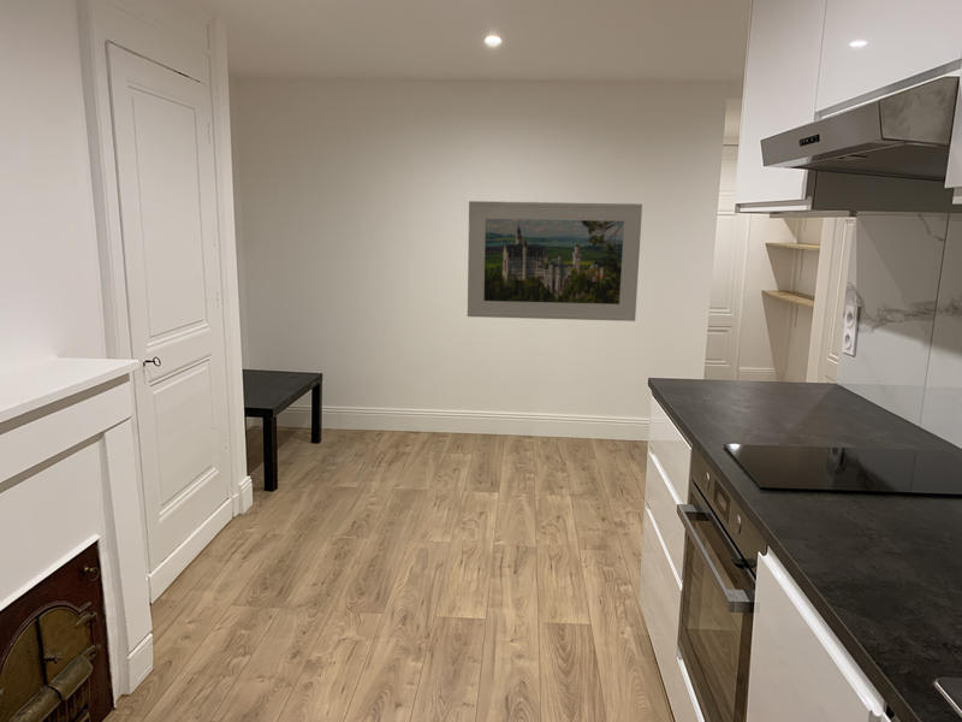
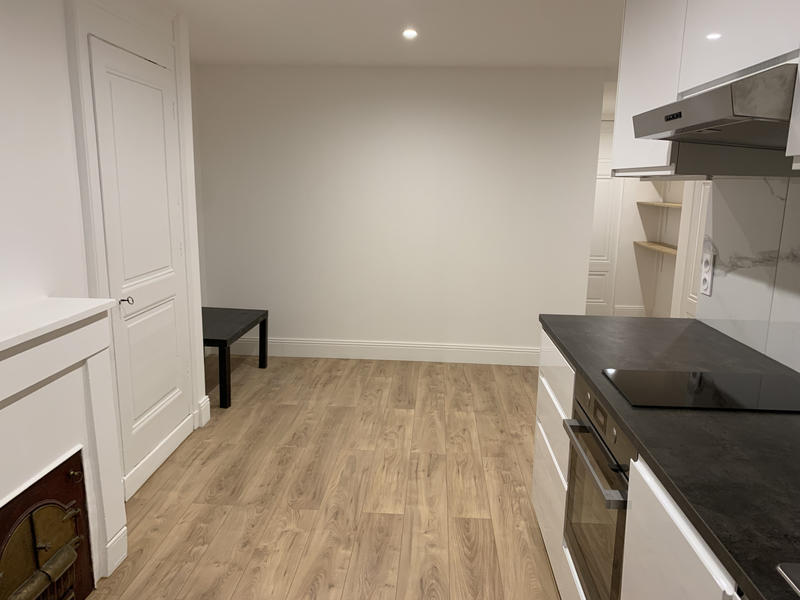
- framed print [467,200,643,322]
